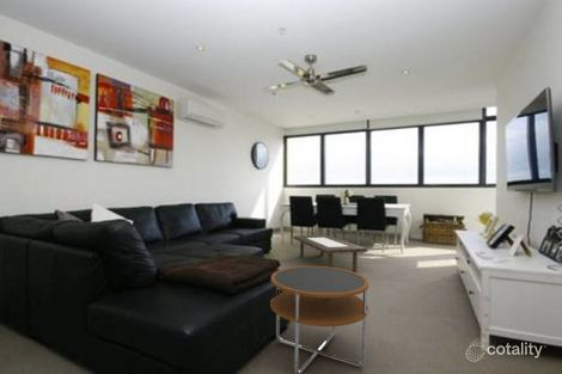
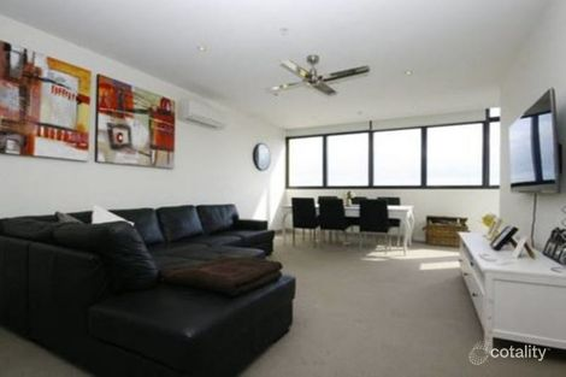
- coffee table [293,234,368,272]
- side table [269,265,369,374]
